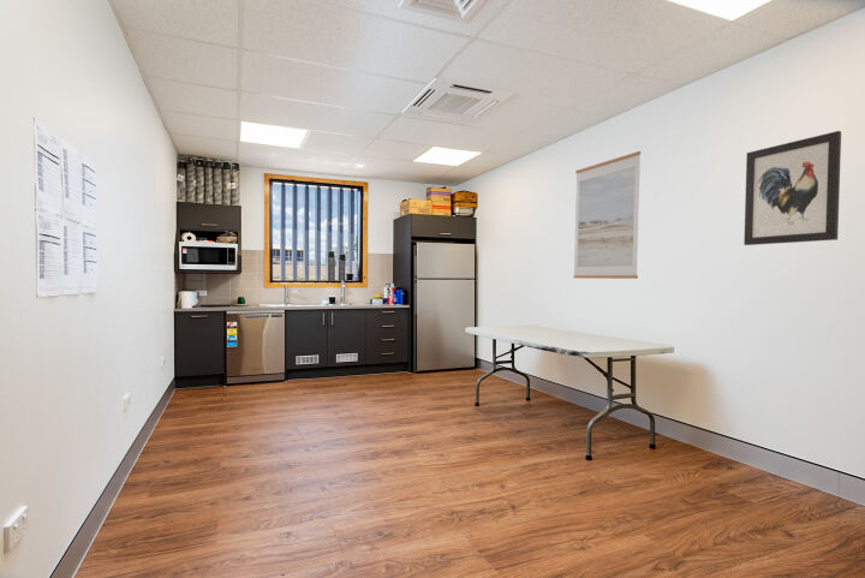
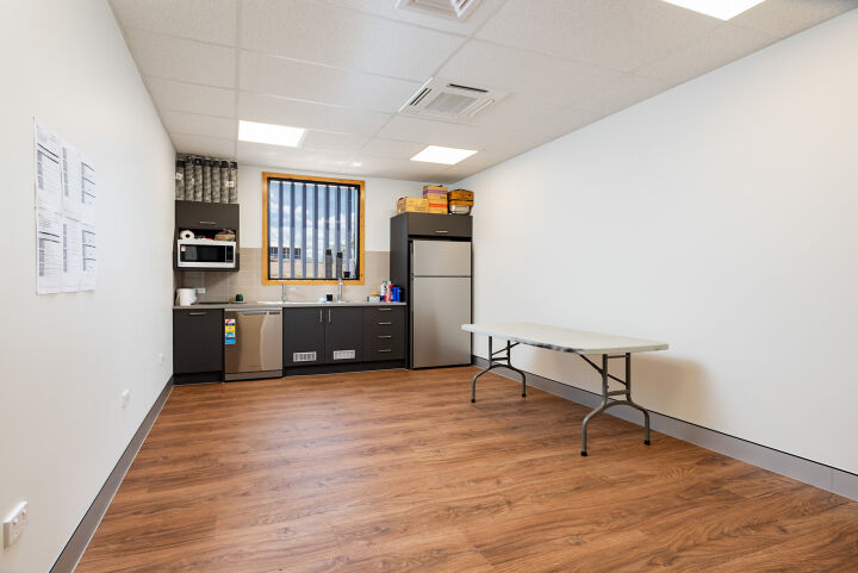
- wall art [572,150,642,280]
- wall art [742,130,842,246]
